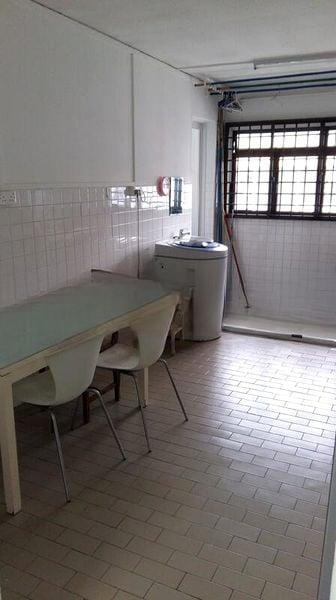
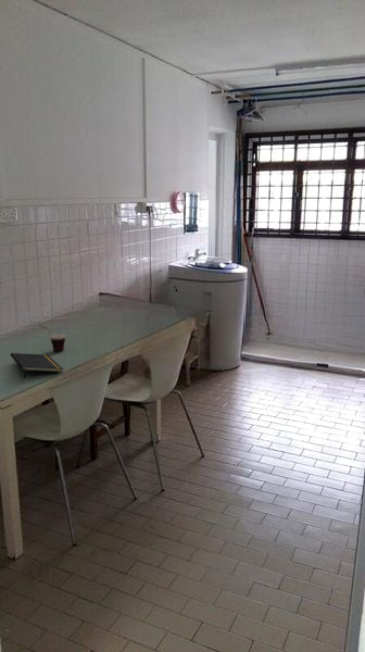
+ notepad [10,352,64,379]
+ cup [37,324,66,352]
